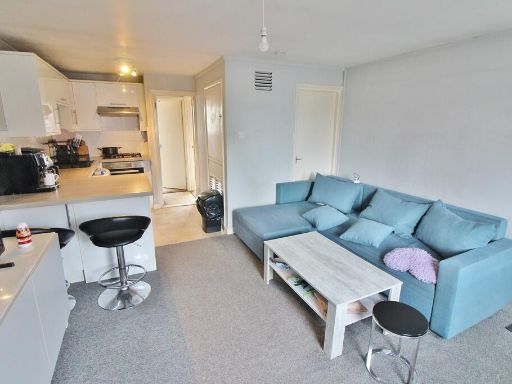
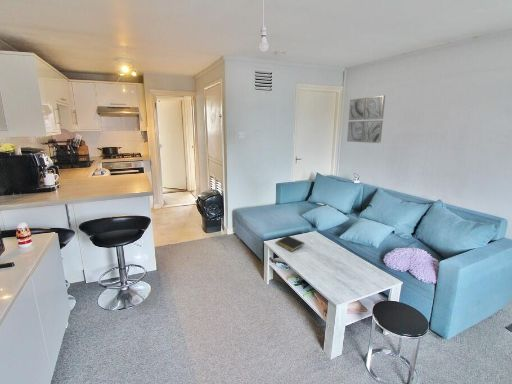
+ wall art [346,94,386,144]
+ notepad [275,234,306,253]
